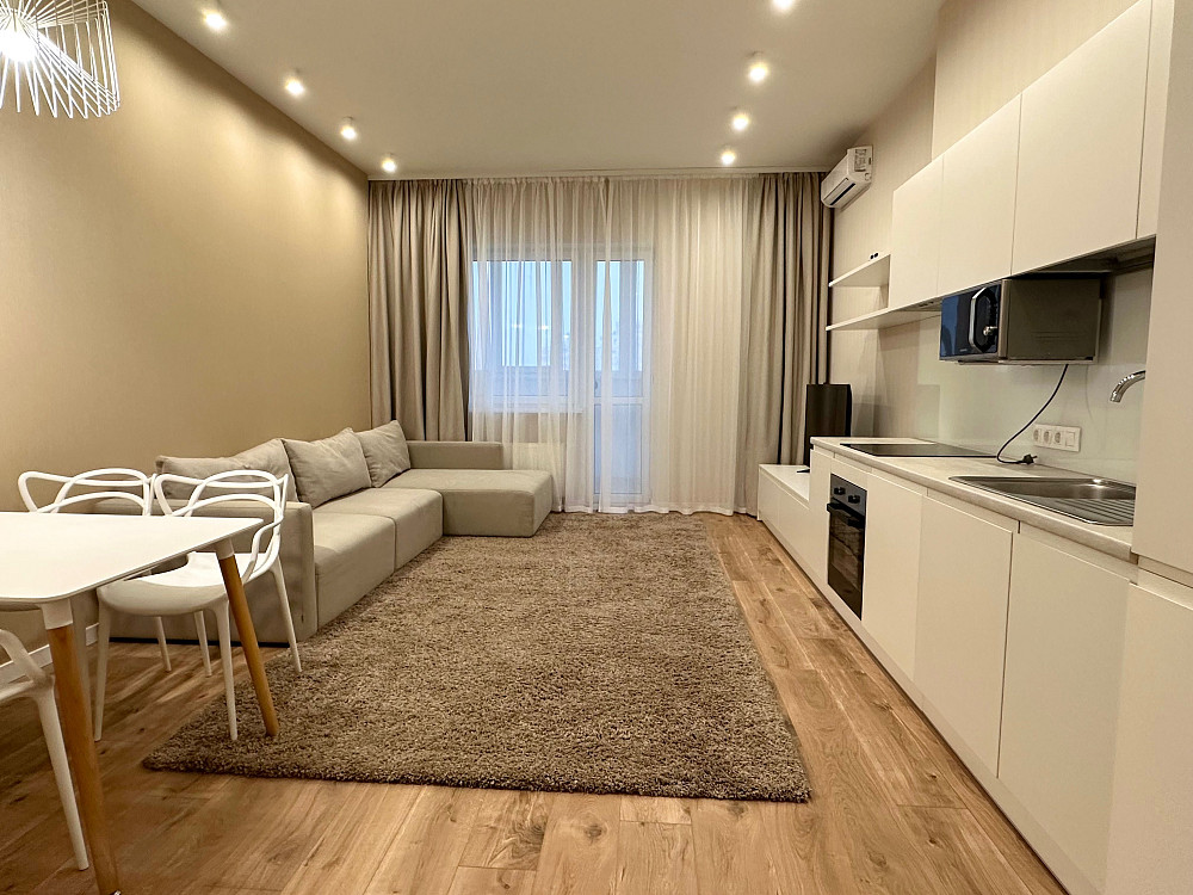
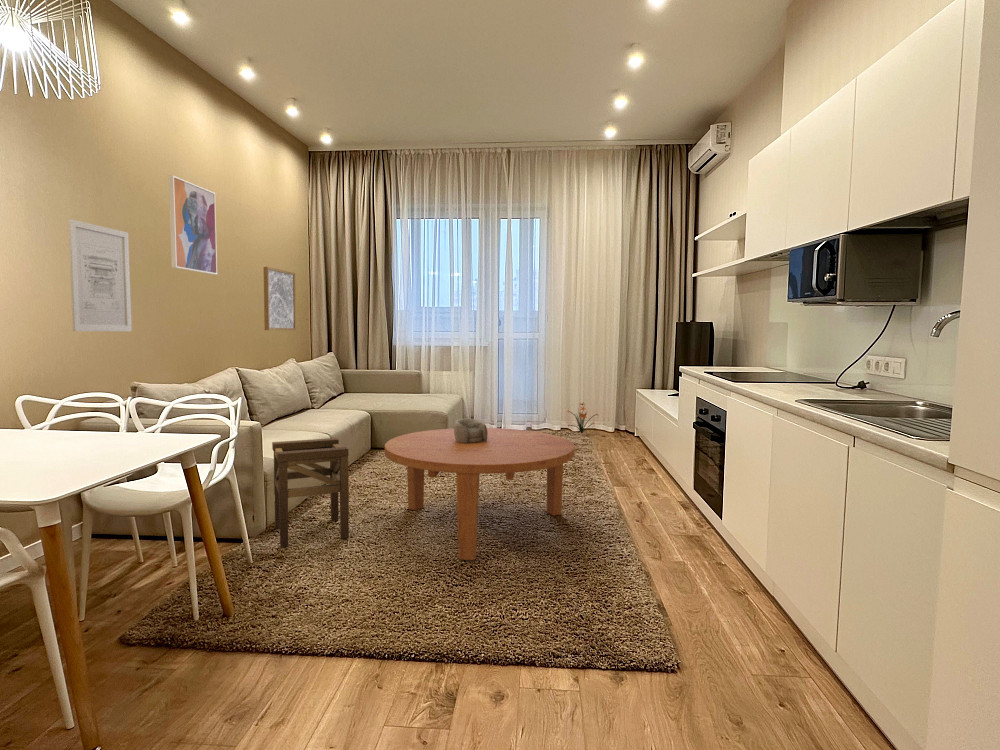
+ coffee table [384,427,576,561]
+ decorative plant [566,401,599,434]
+ stool [271,437,350,548]
+ wall art [263,266,297,331]
+ wall art [67,218,133,332]
+ wall art [168,174,218,275]
+ decorative bowl [453,418,488,443]
